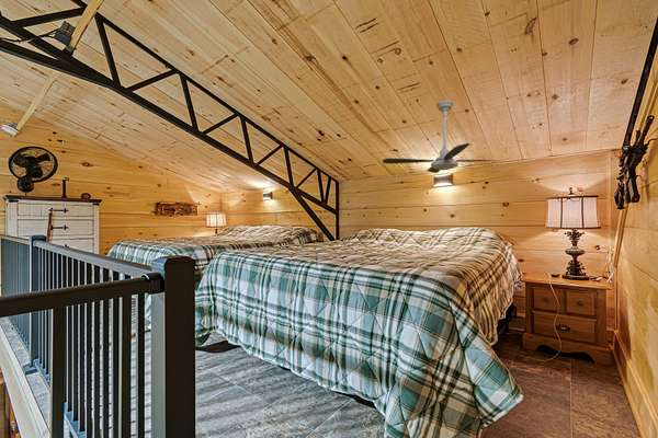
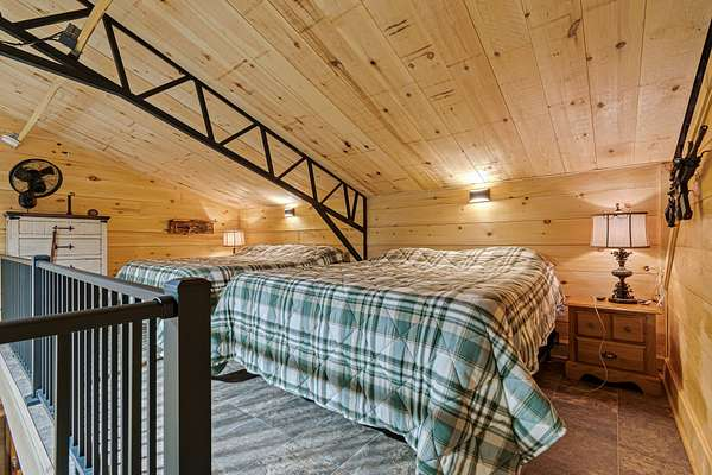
- ceiling fan [382,100,501,174]
